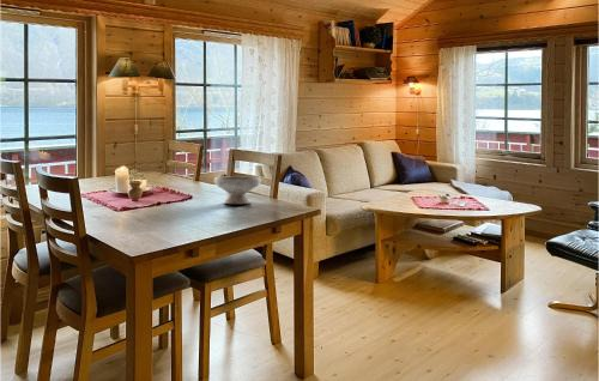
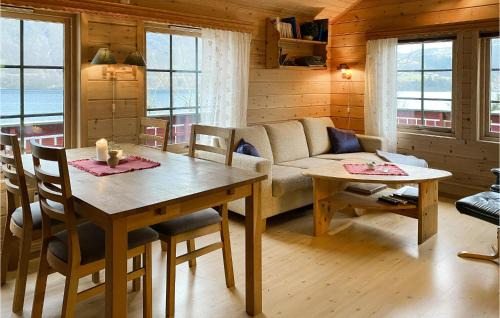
- bowl [213,175,262,205]
